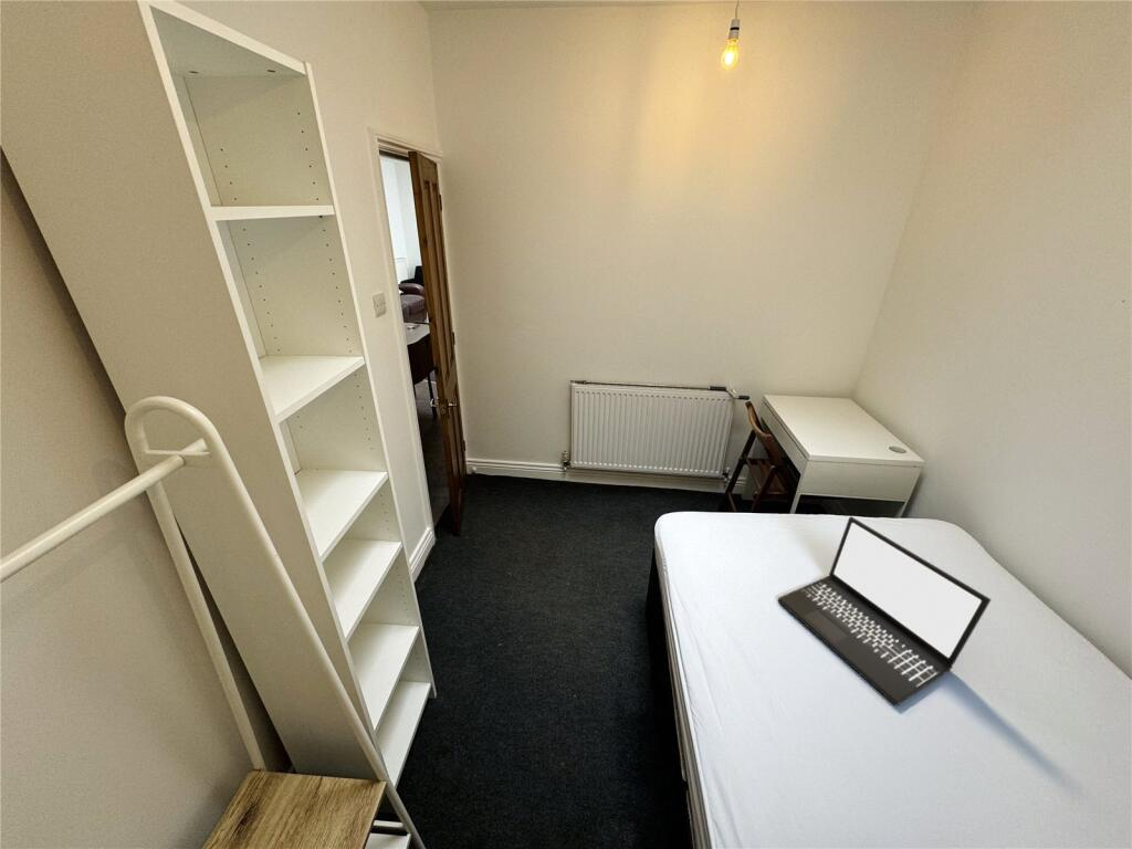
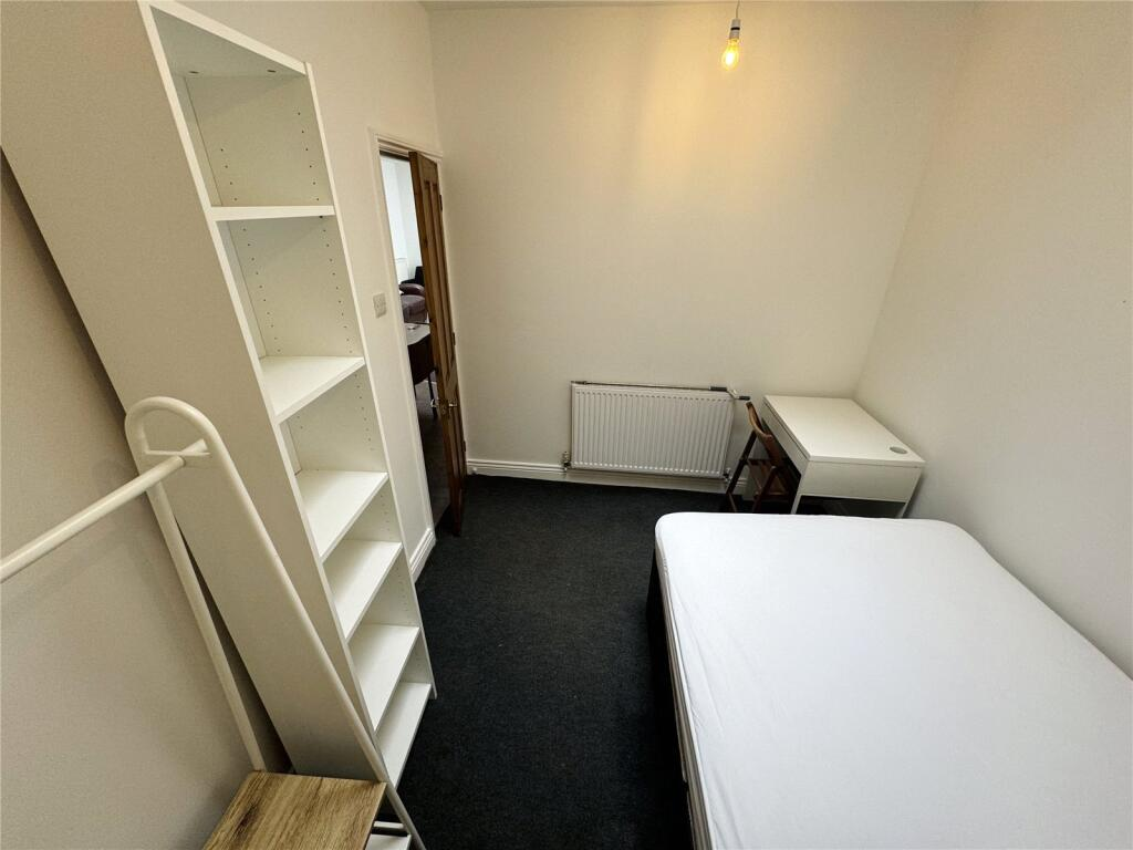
- laptop [777,515,993,708]
